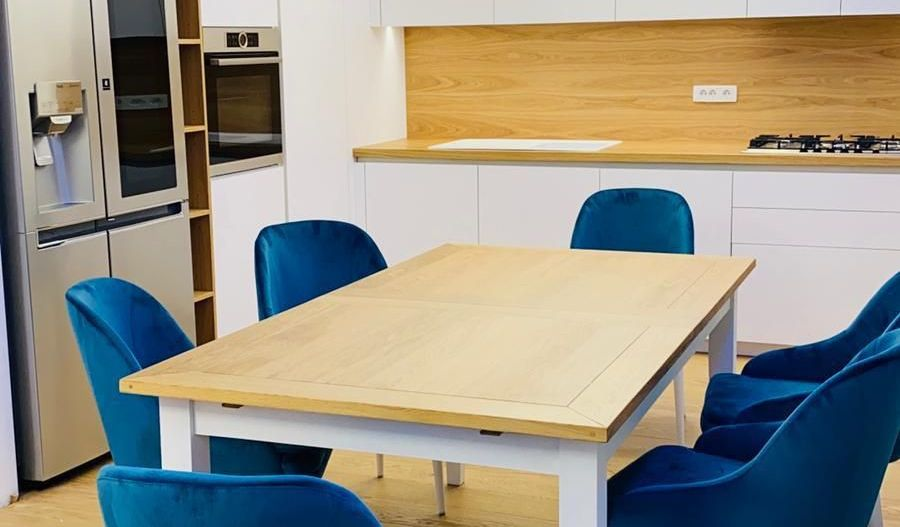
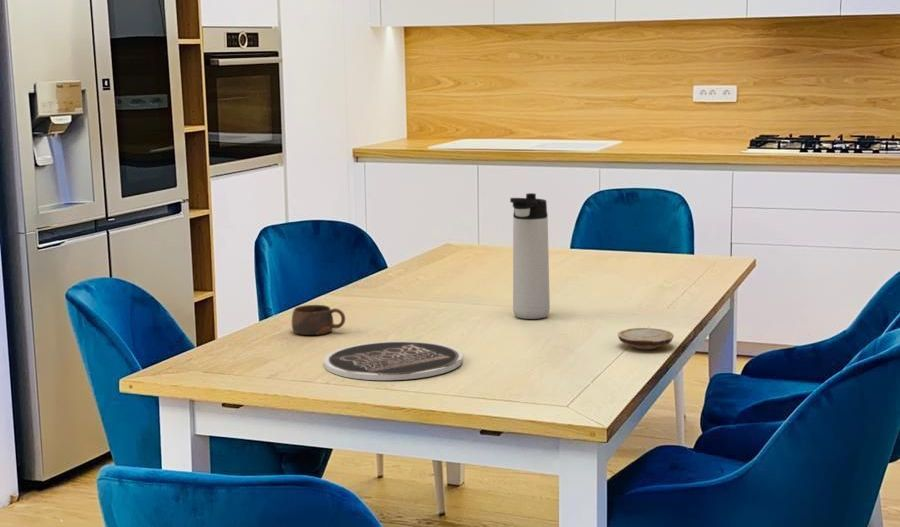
+ thermos bottle [509,192,551,320]
+ plate [323,340,463,381]
+ cup [291,304,346,336]
+ wood slice [617,327,675,350]
